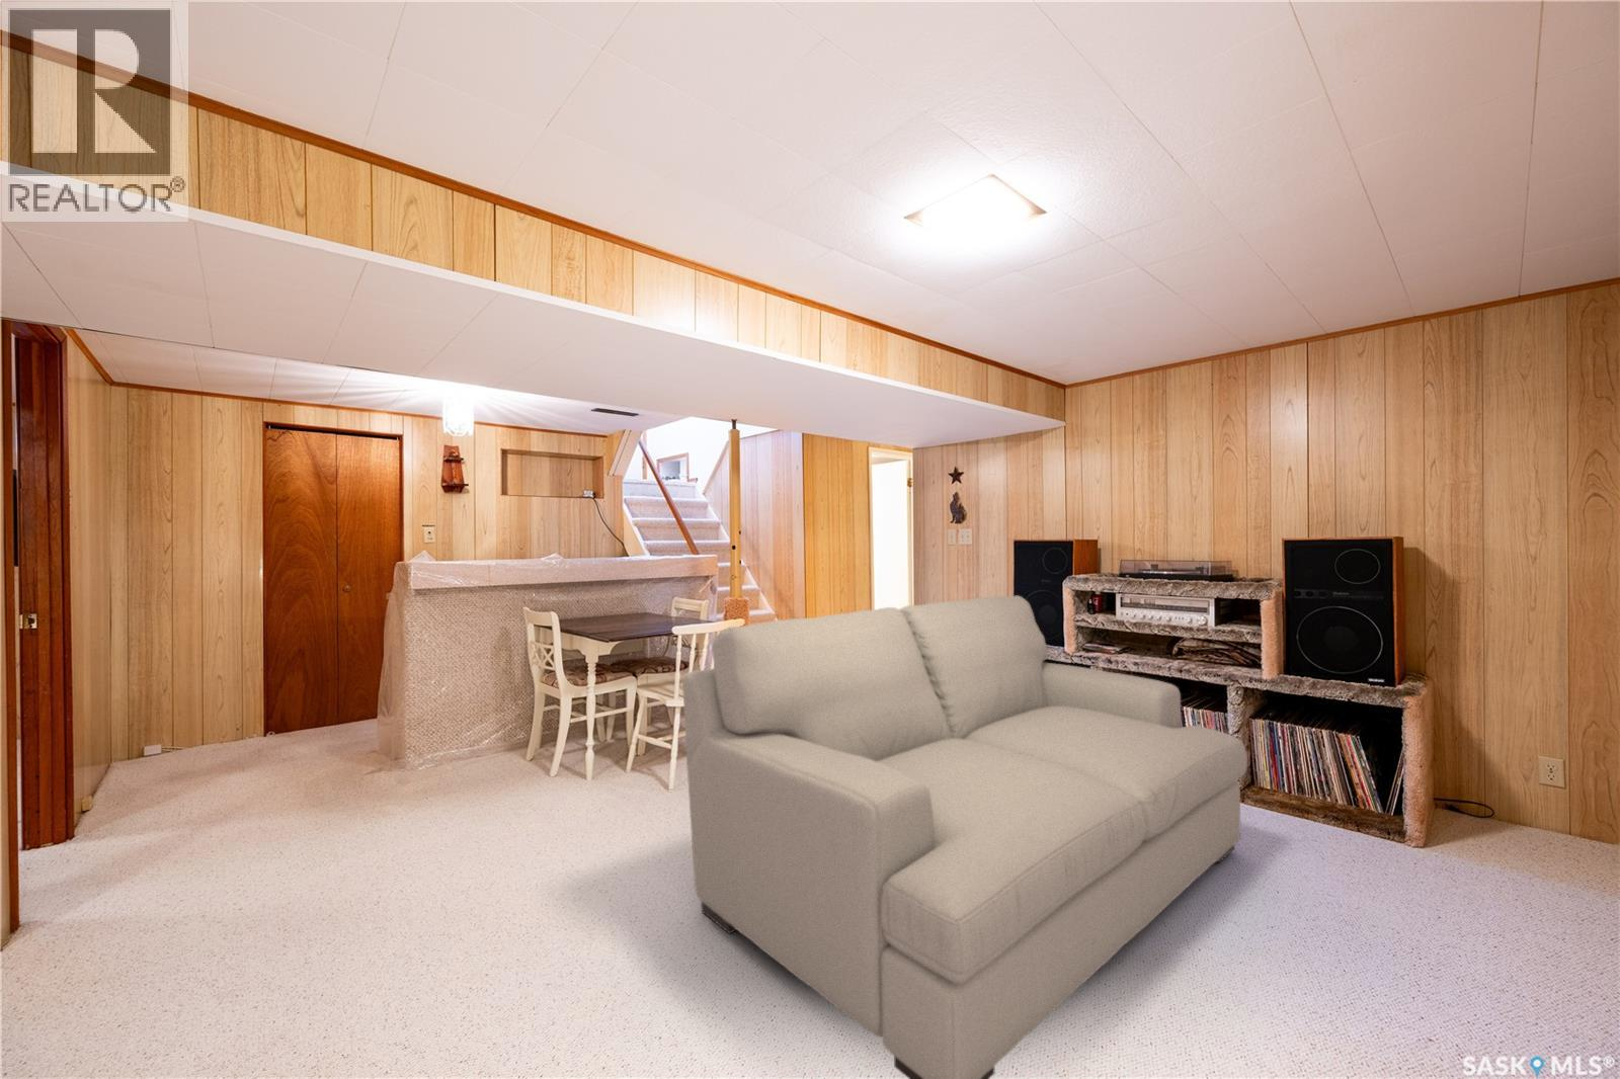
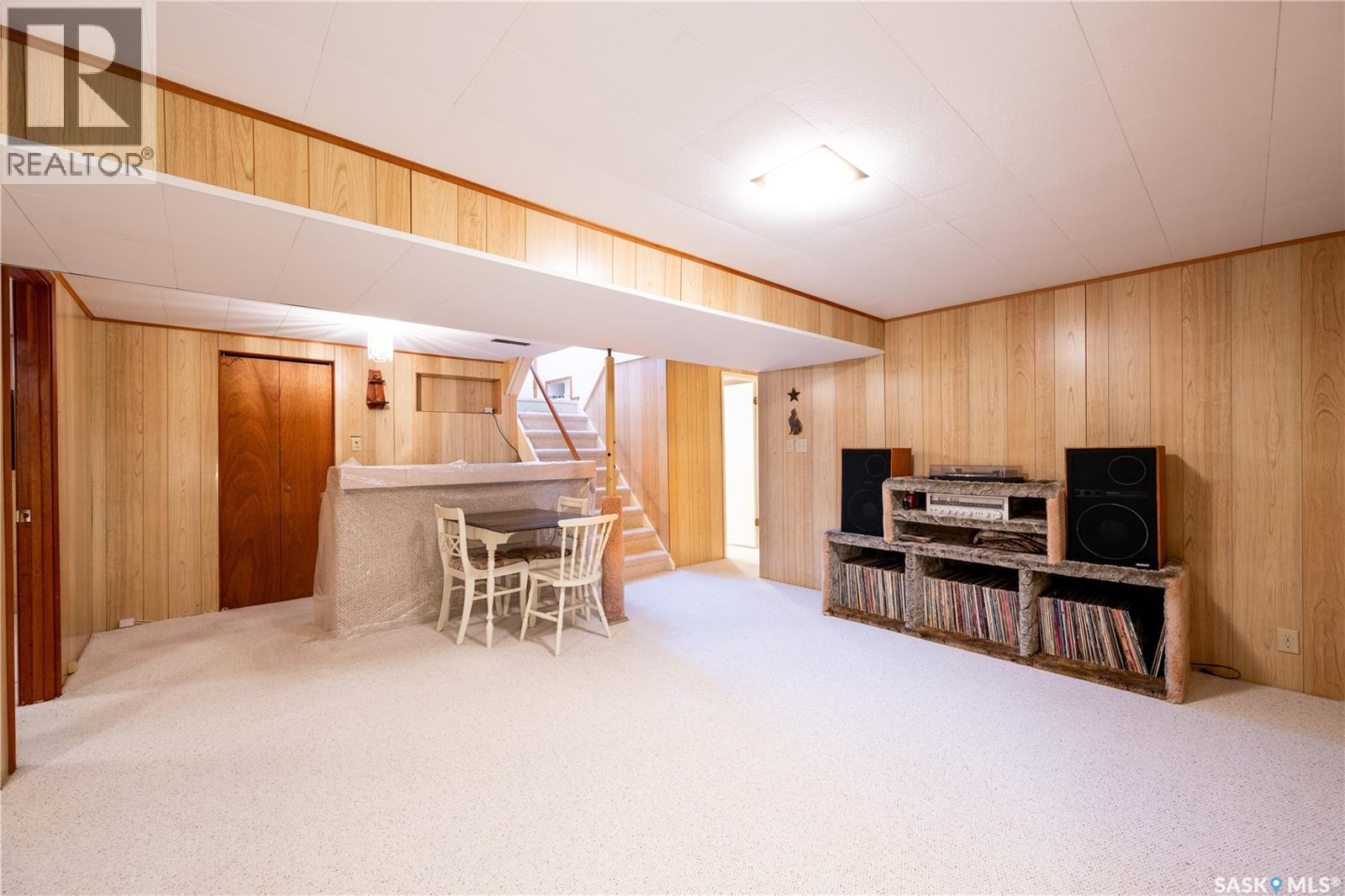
- sofa [682,594,1248,1079]
